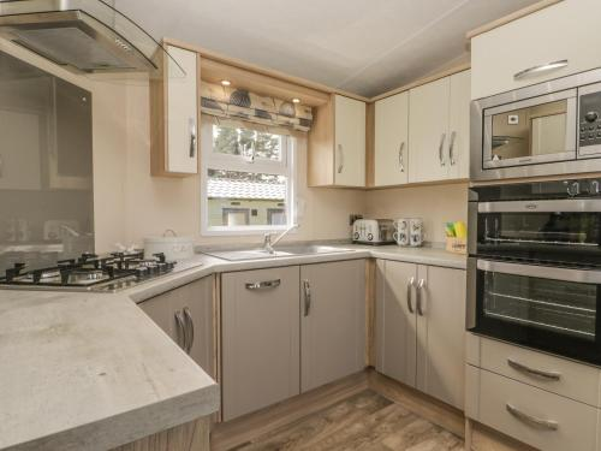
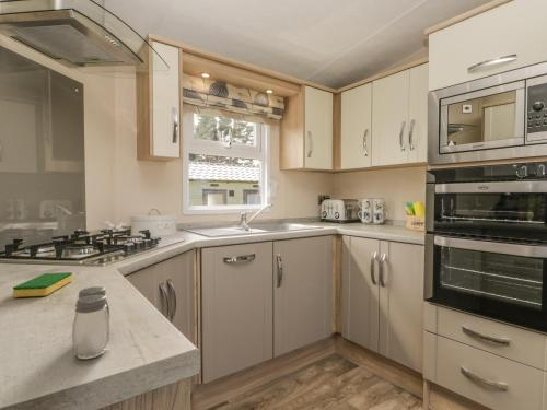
+ dish sponge [12,271,73,298]
+ salt and pepper shaker [71,285,110,360]
